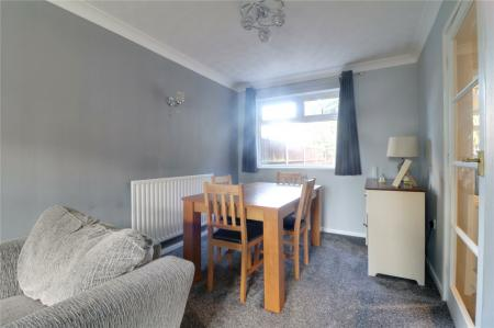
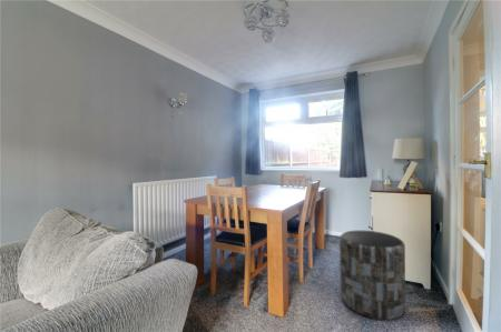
+ side table [338,229,406,321]
